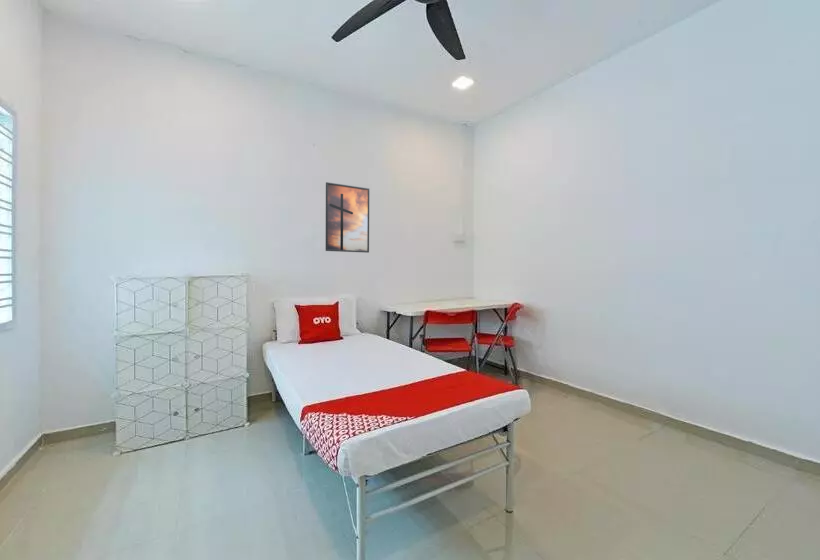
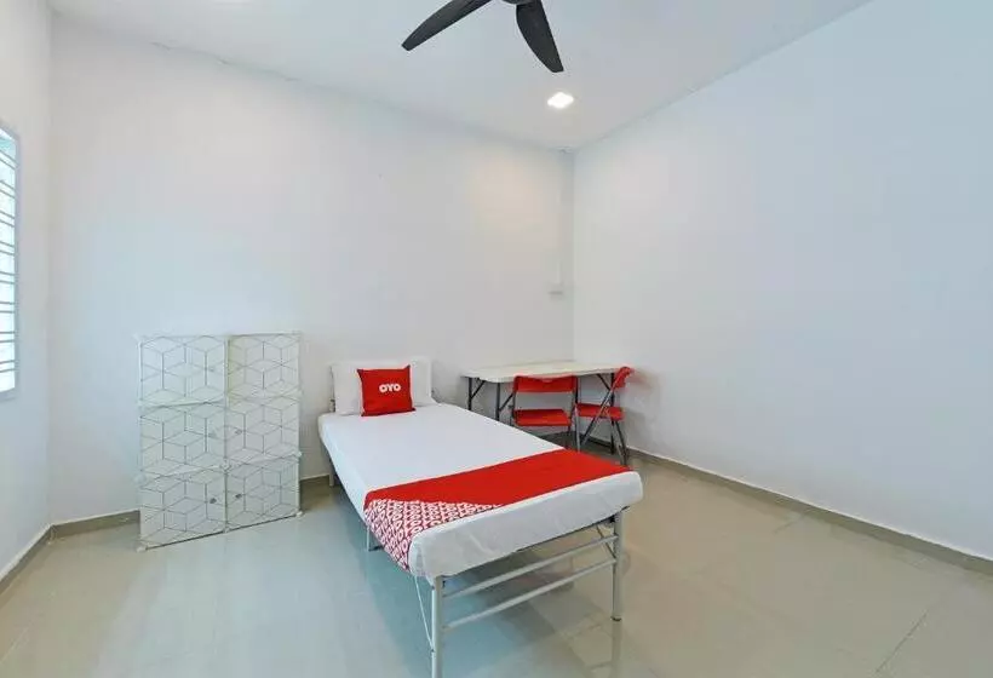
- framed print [325,181,370,254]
